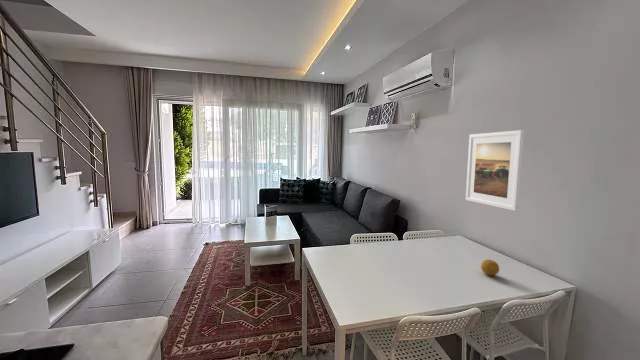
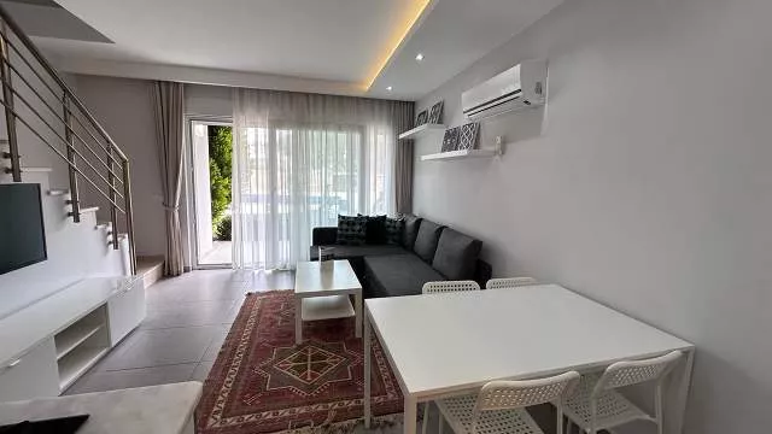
- fruit [480,258,500,276]
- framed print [465,129,525,212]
